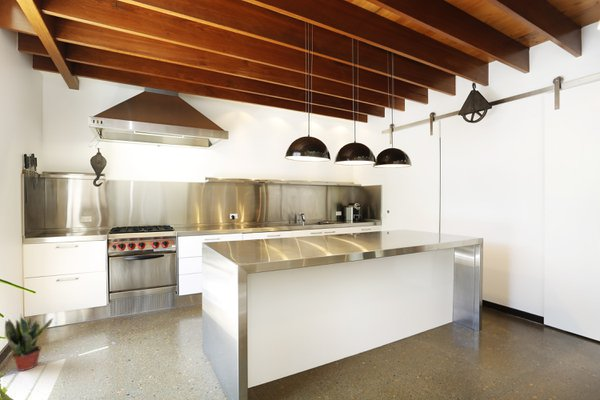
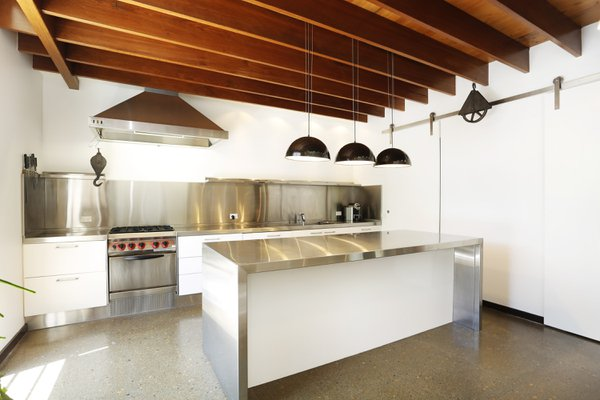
- potted plant [4,315,54,372]
